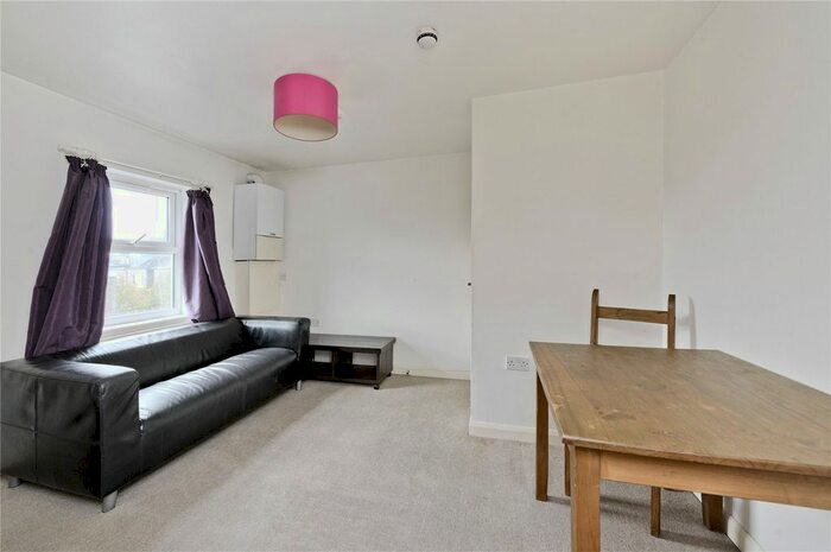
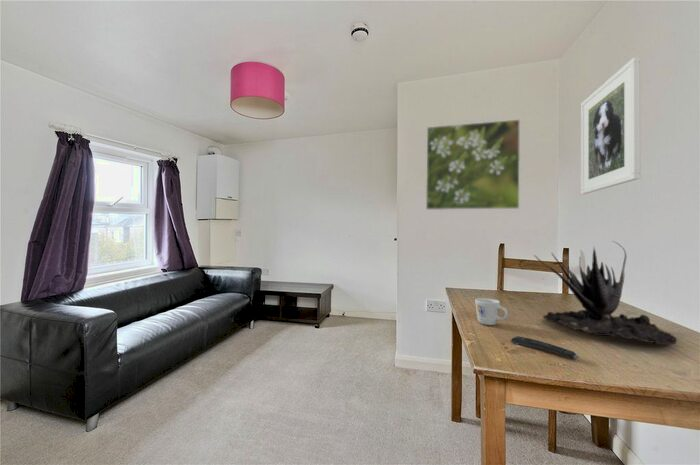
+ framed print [580,56,641,195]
+ plant [533,240,678,347]
+ mug [474,297,509,326]
+ remote control [510,335,580,360]
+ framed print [425,118,521,211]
